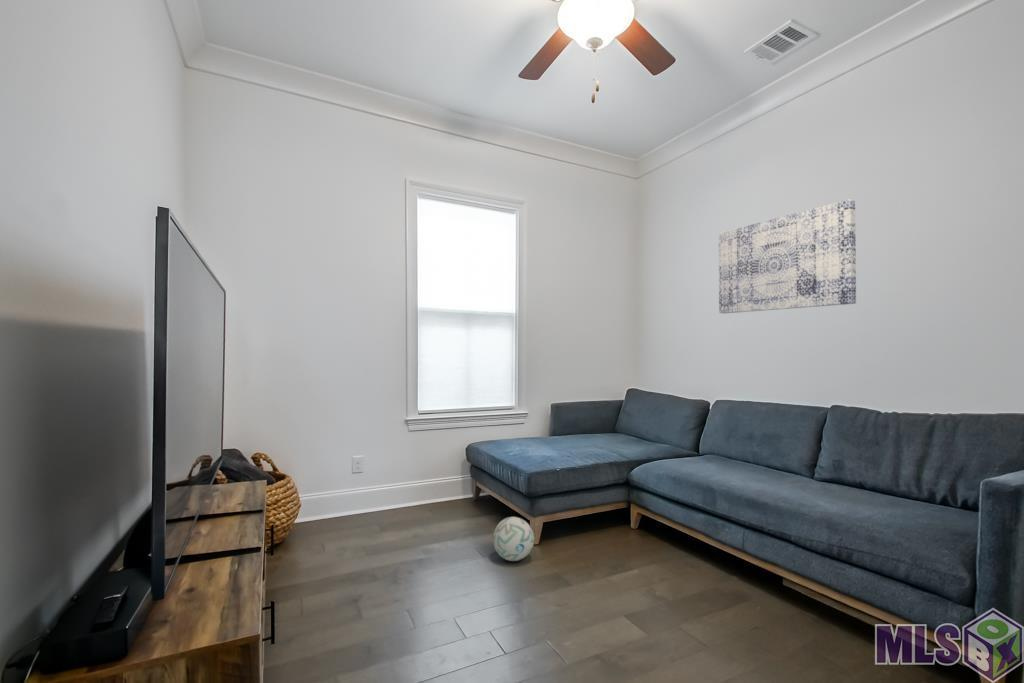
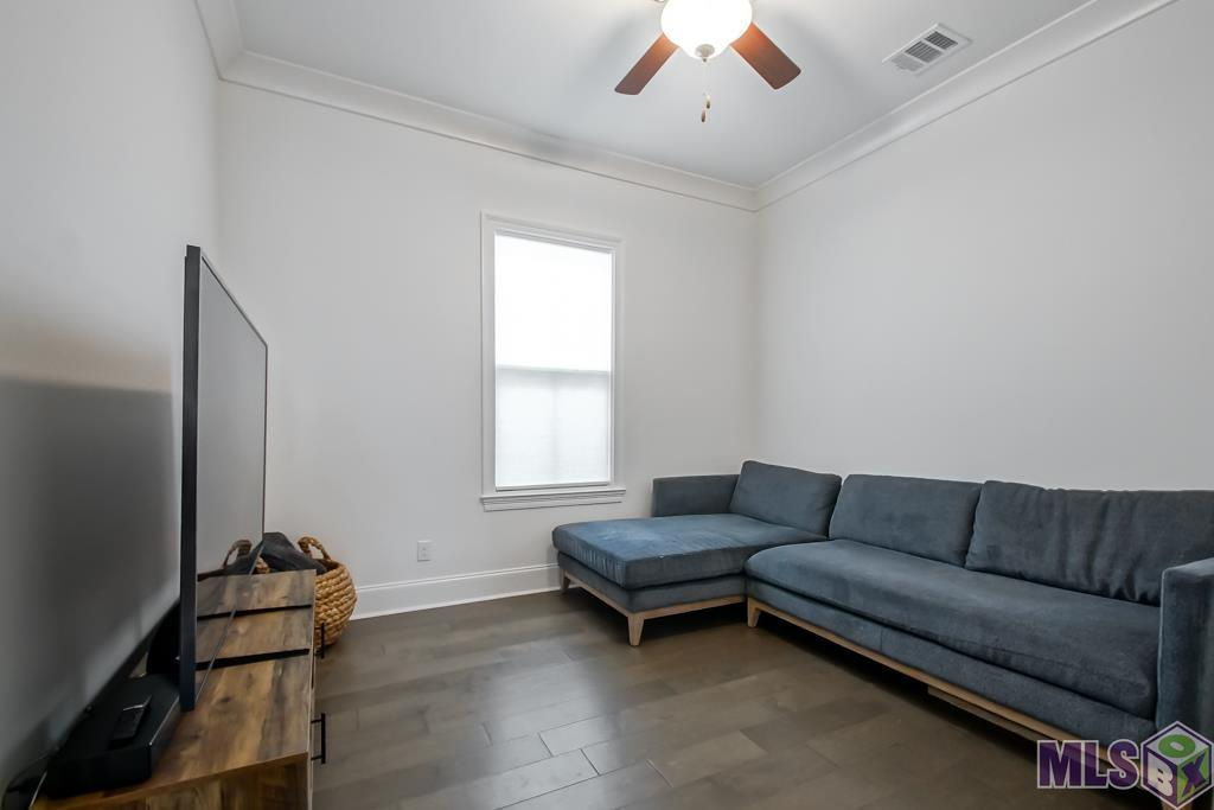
- ball [492,516,535,562]
- wall art [718,199,857,314]
